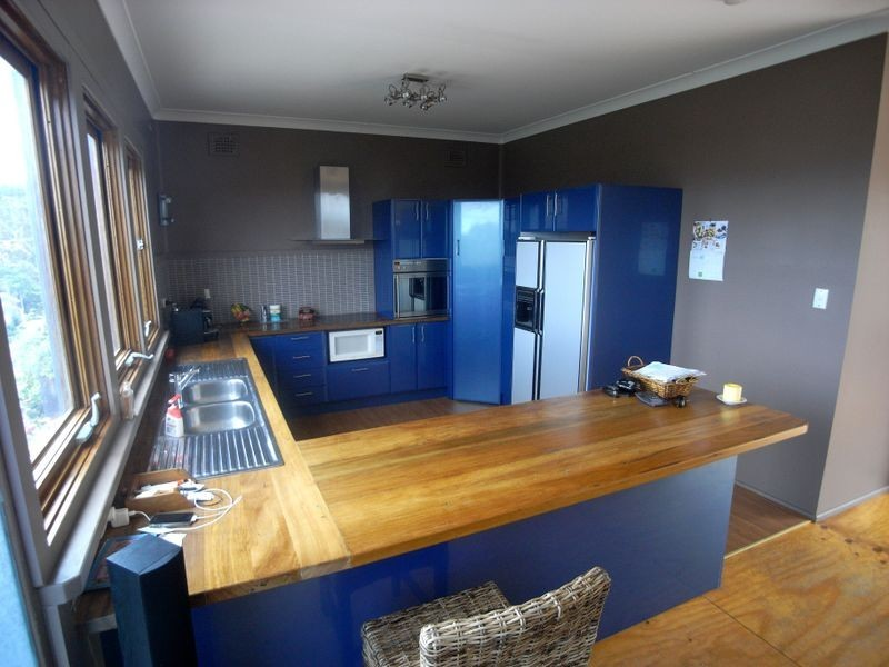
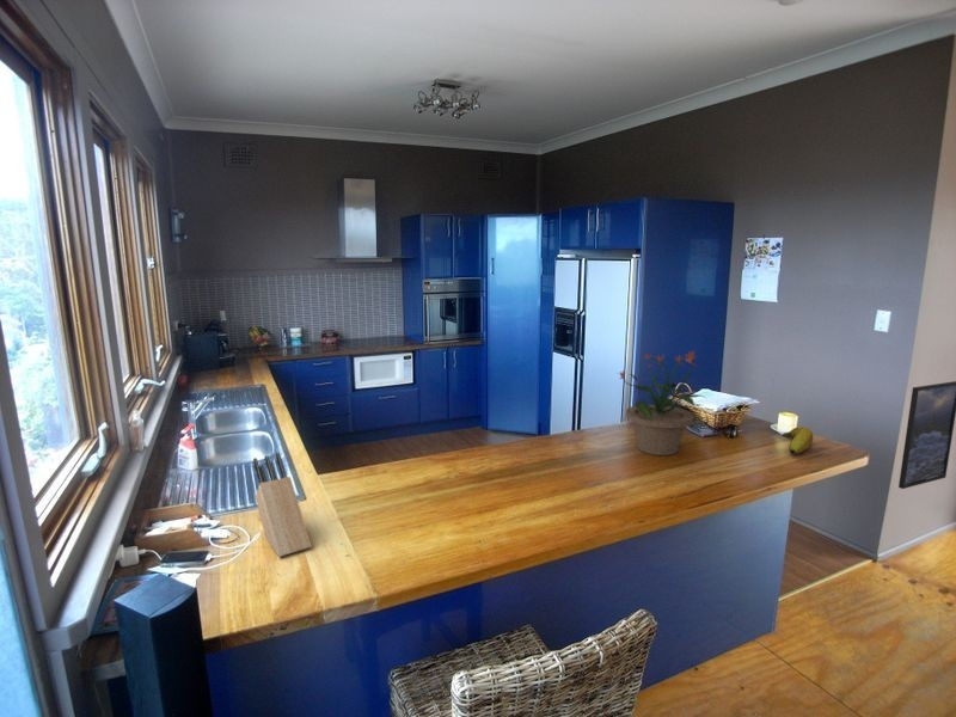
+ potted plant [617,350,707,456]
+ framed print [897,380,956,490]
+ knife block [252,452,312,558]
+ fruit [782,425,814,456]
